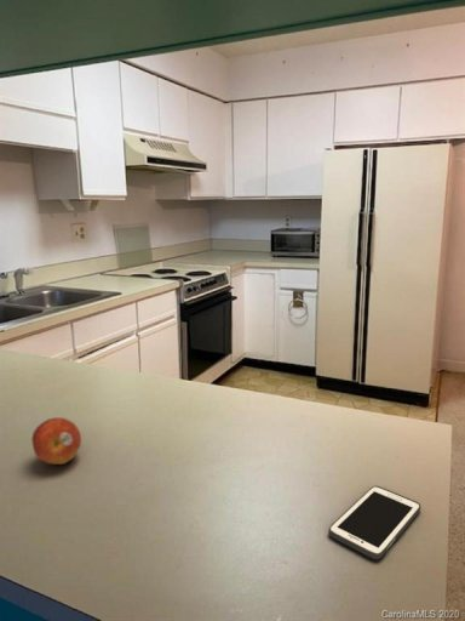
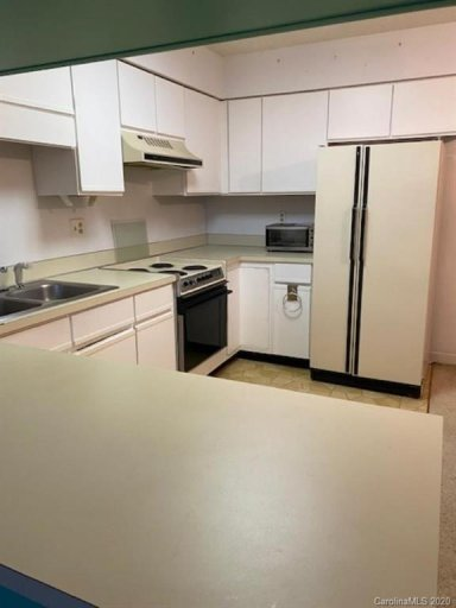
- cell phone [327,485,421,560]
- fruit [30,416,82,466]
